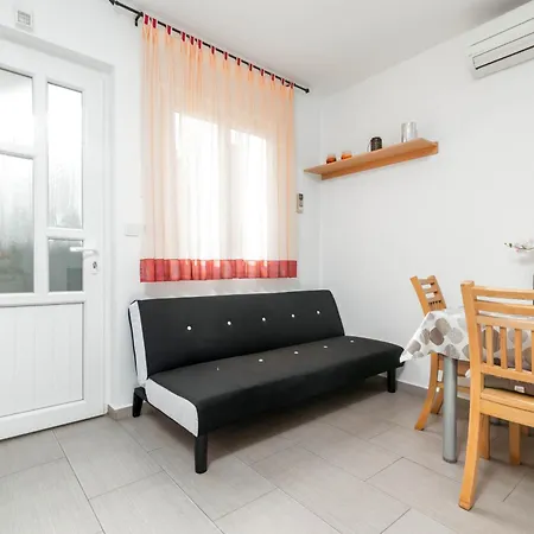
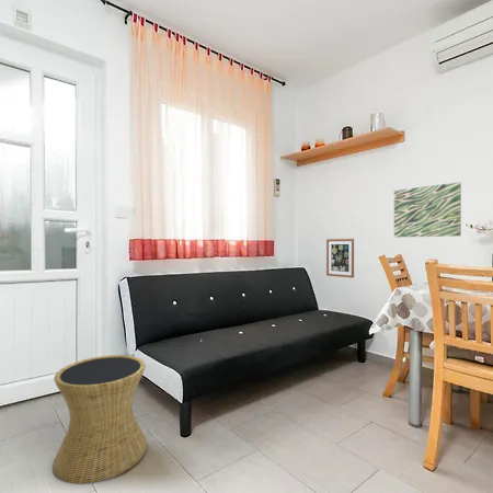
+ wall art [325,238,355,279]
+ wall art [393,181,462,238]
+ side table [51,354,148,485]
